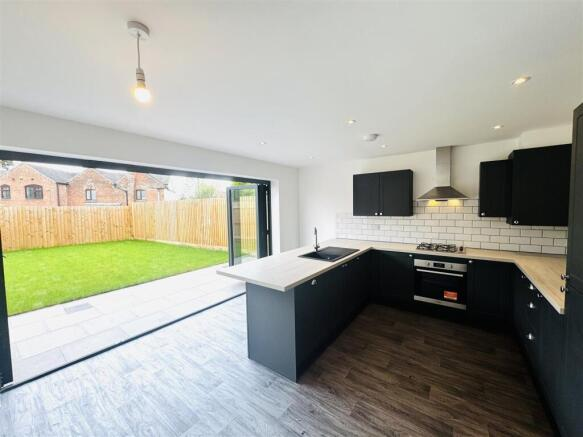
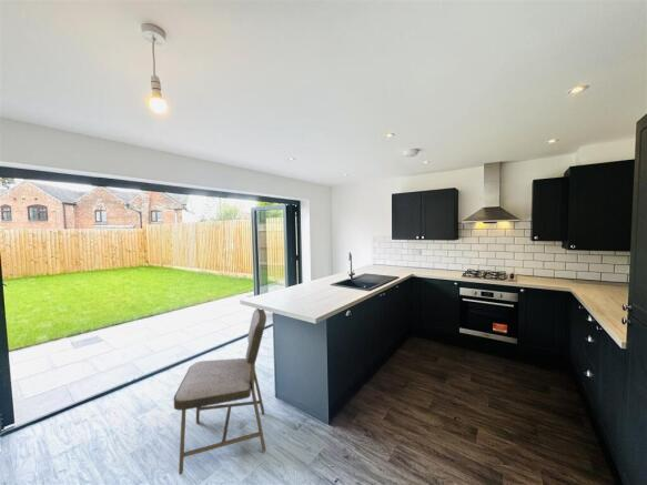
+ dining chair [173,307,267,476]
